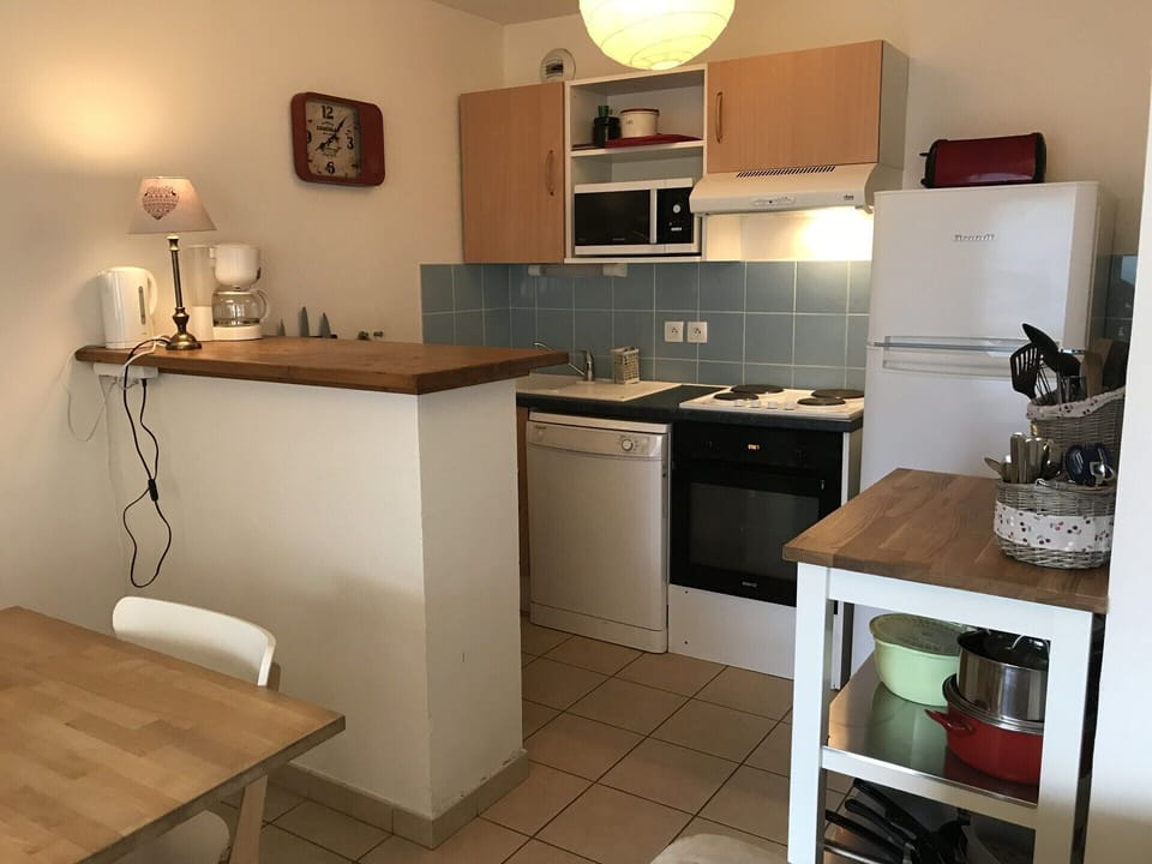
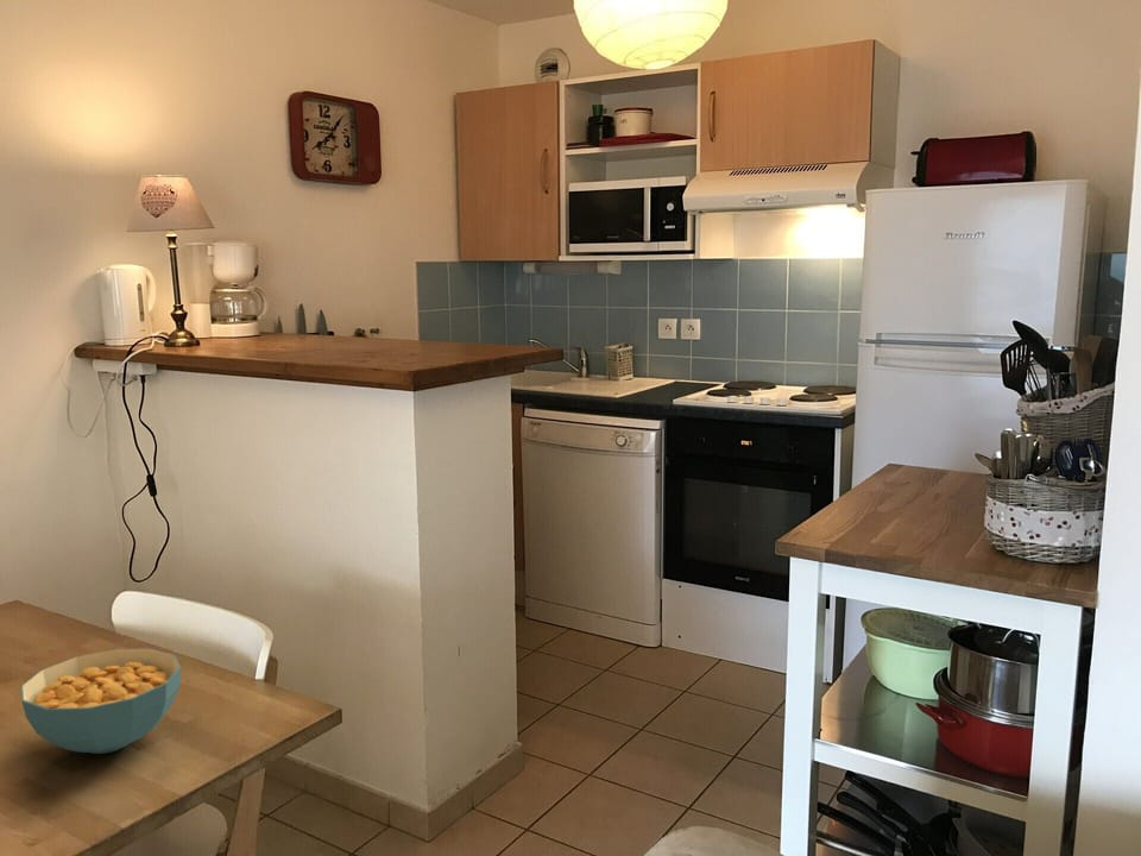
+ cereal bowl [19,648,182,755]
